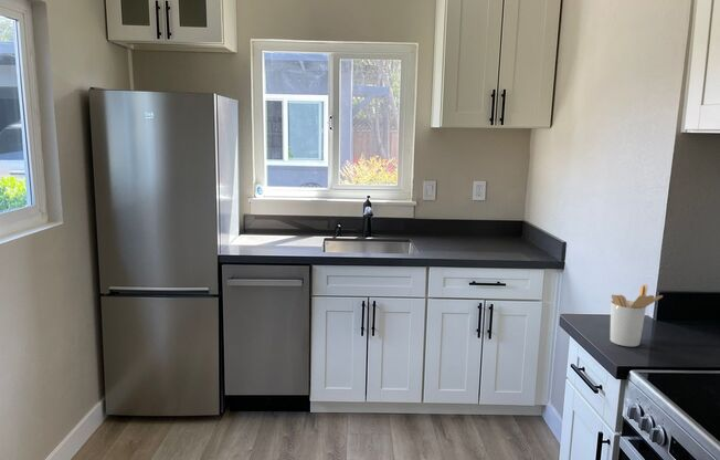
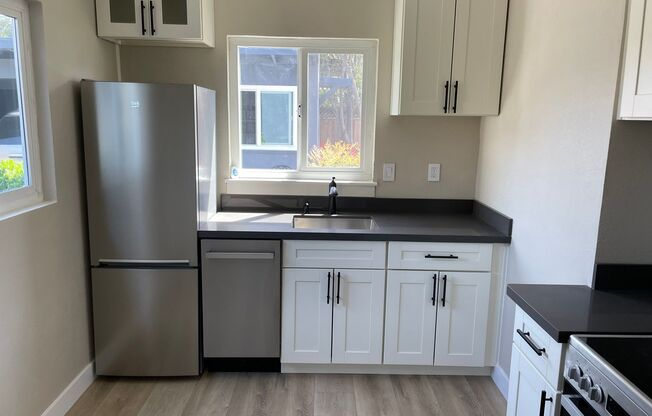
- utensil holder [608,283,664,347]
